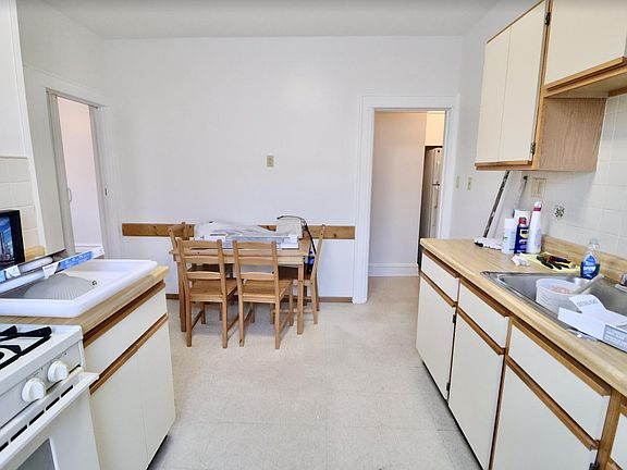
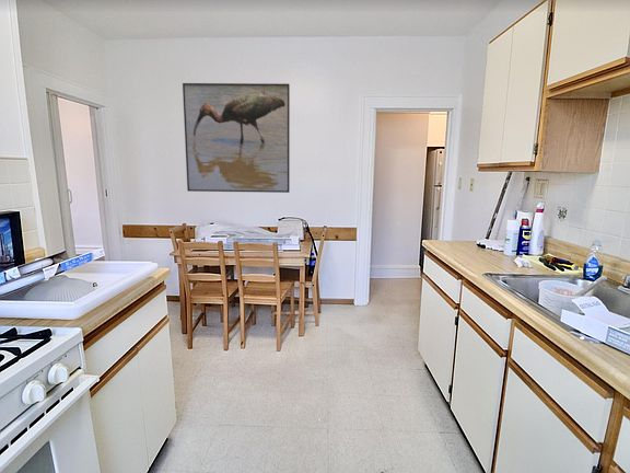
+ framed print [182,82,291,194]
